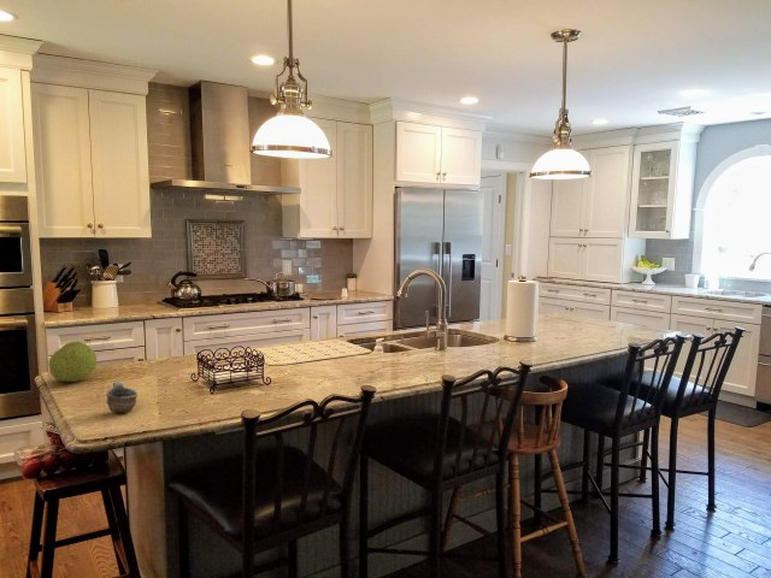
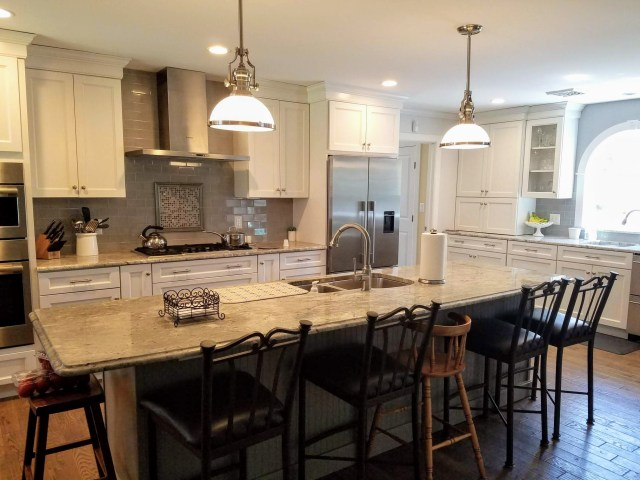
- cup [105,381,139,413]
- fruit [47,340,99,383]
